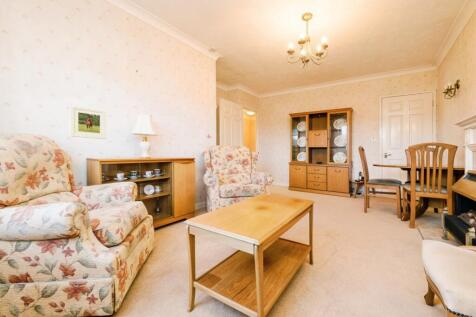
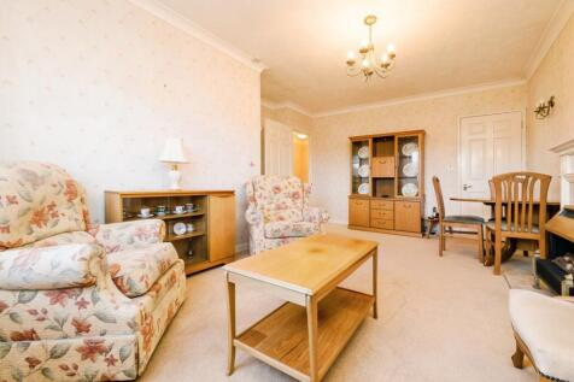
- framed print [70,105,107,140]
